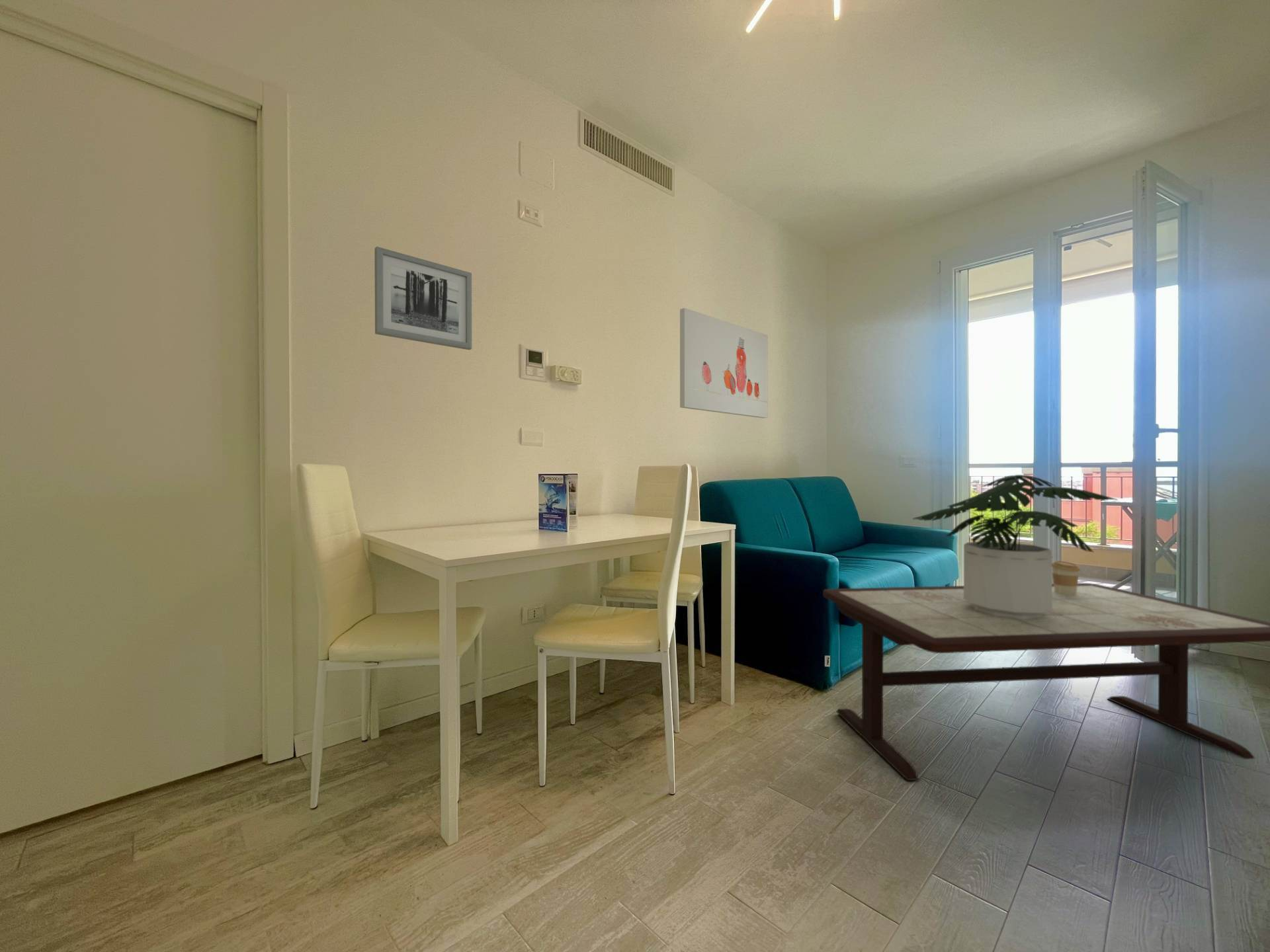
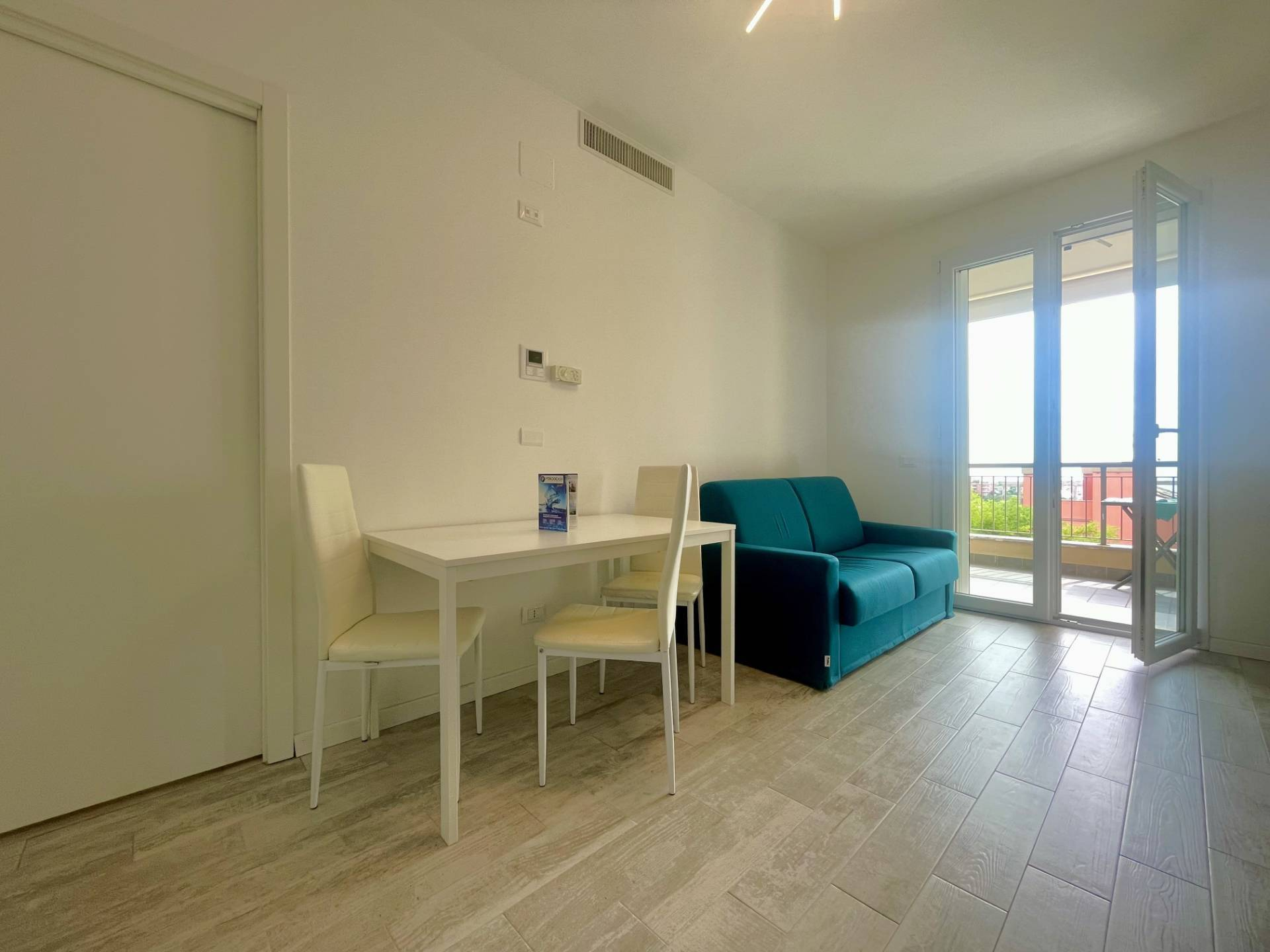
- wall art [679,307,769,418]
- coffee cup [1052,560,1081,595]
- potted plant [912,474,1119,619]
- wall art [374,246,472,350]
- coffee table [822,582,1270,781]
